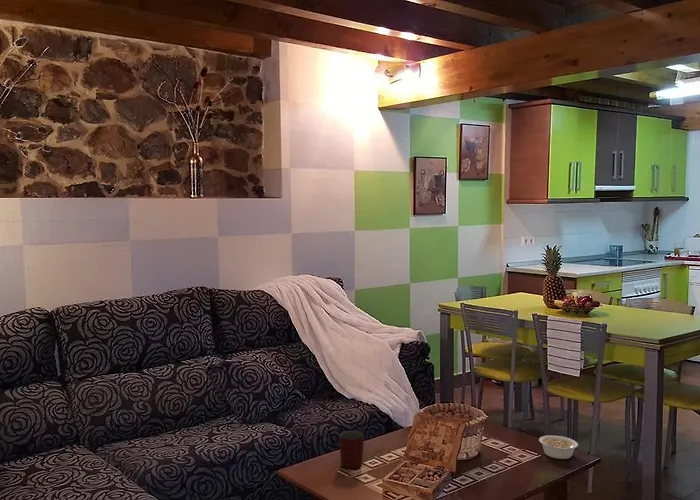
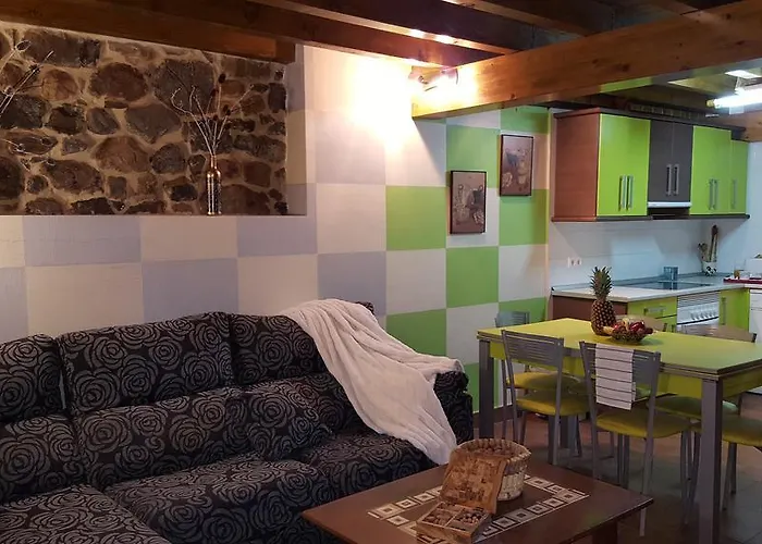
- mug [338,430,365,470]
- legume [538,435,579,460]
